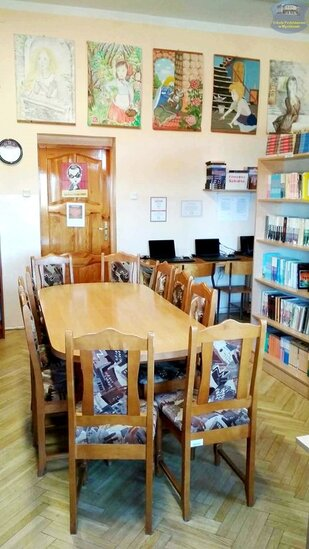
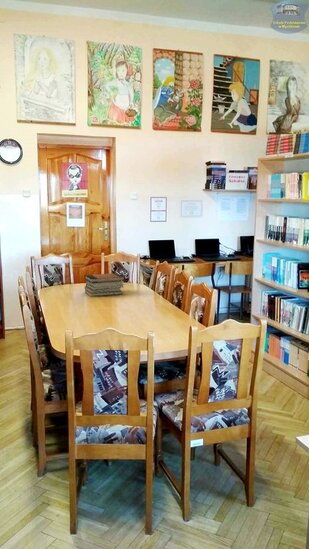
+ book stack [83,272,126,297]
